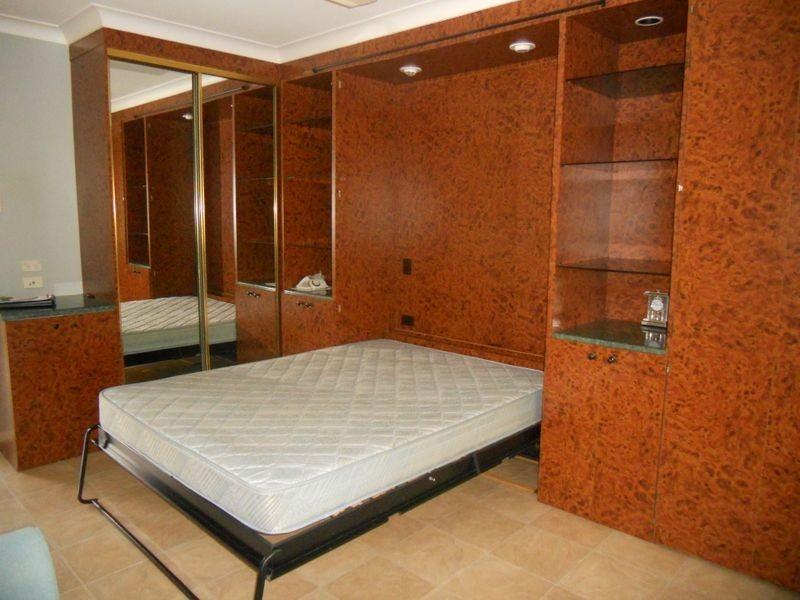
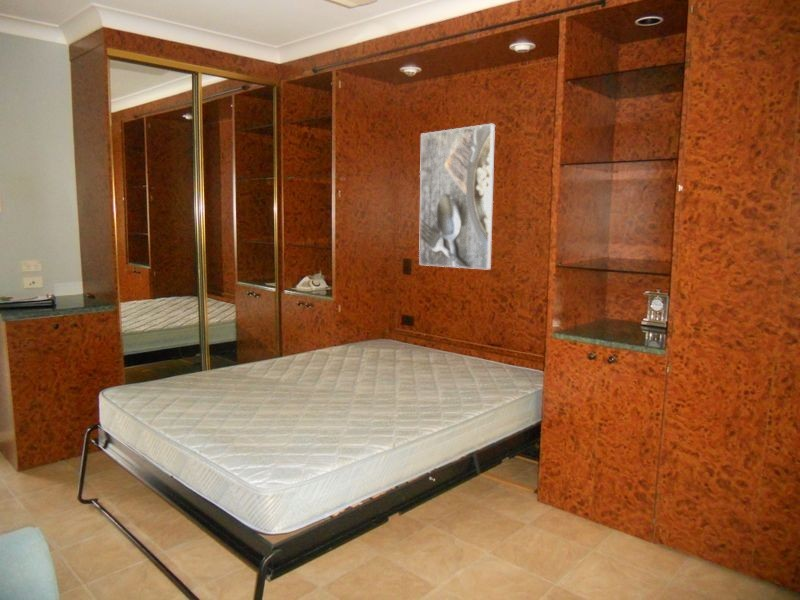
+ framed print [418,123,496,270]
